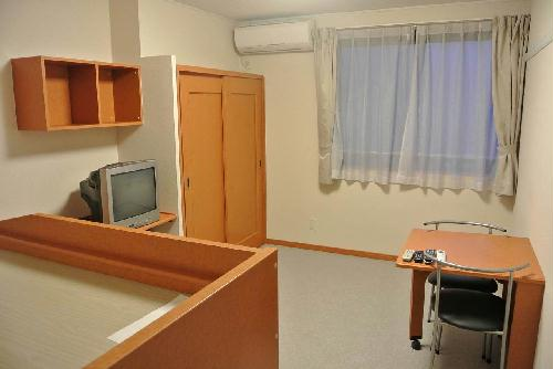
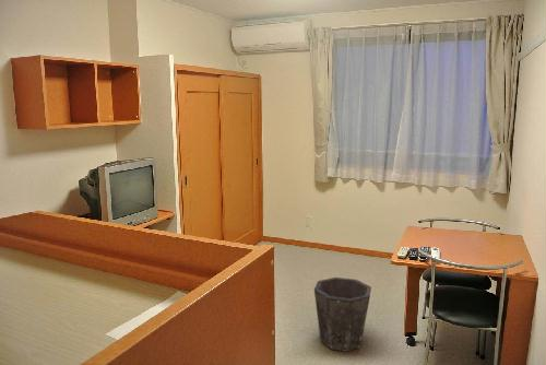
+ waste bin [313,276,372,353]
